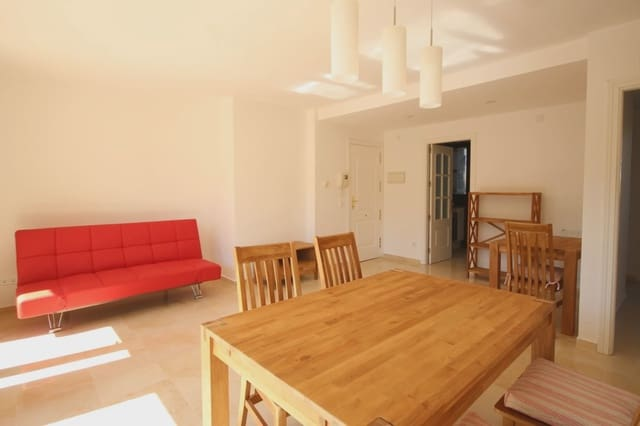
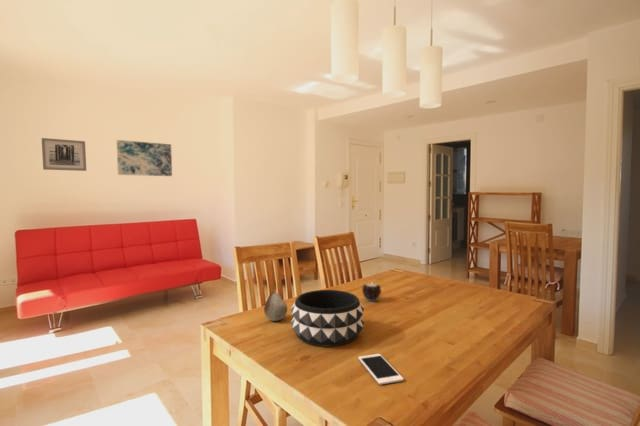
+ cell phone [357,353,405,386]
+ wall art [41,137,87,172]
+ decorative bowl [290,289,365,347]
+ wall art [116,139,173,177]
+ candle [361,282,382,302]
+ fruit [263,289,288,322]
